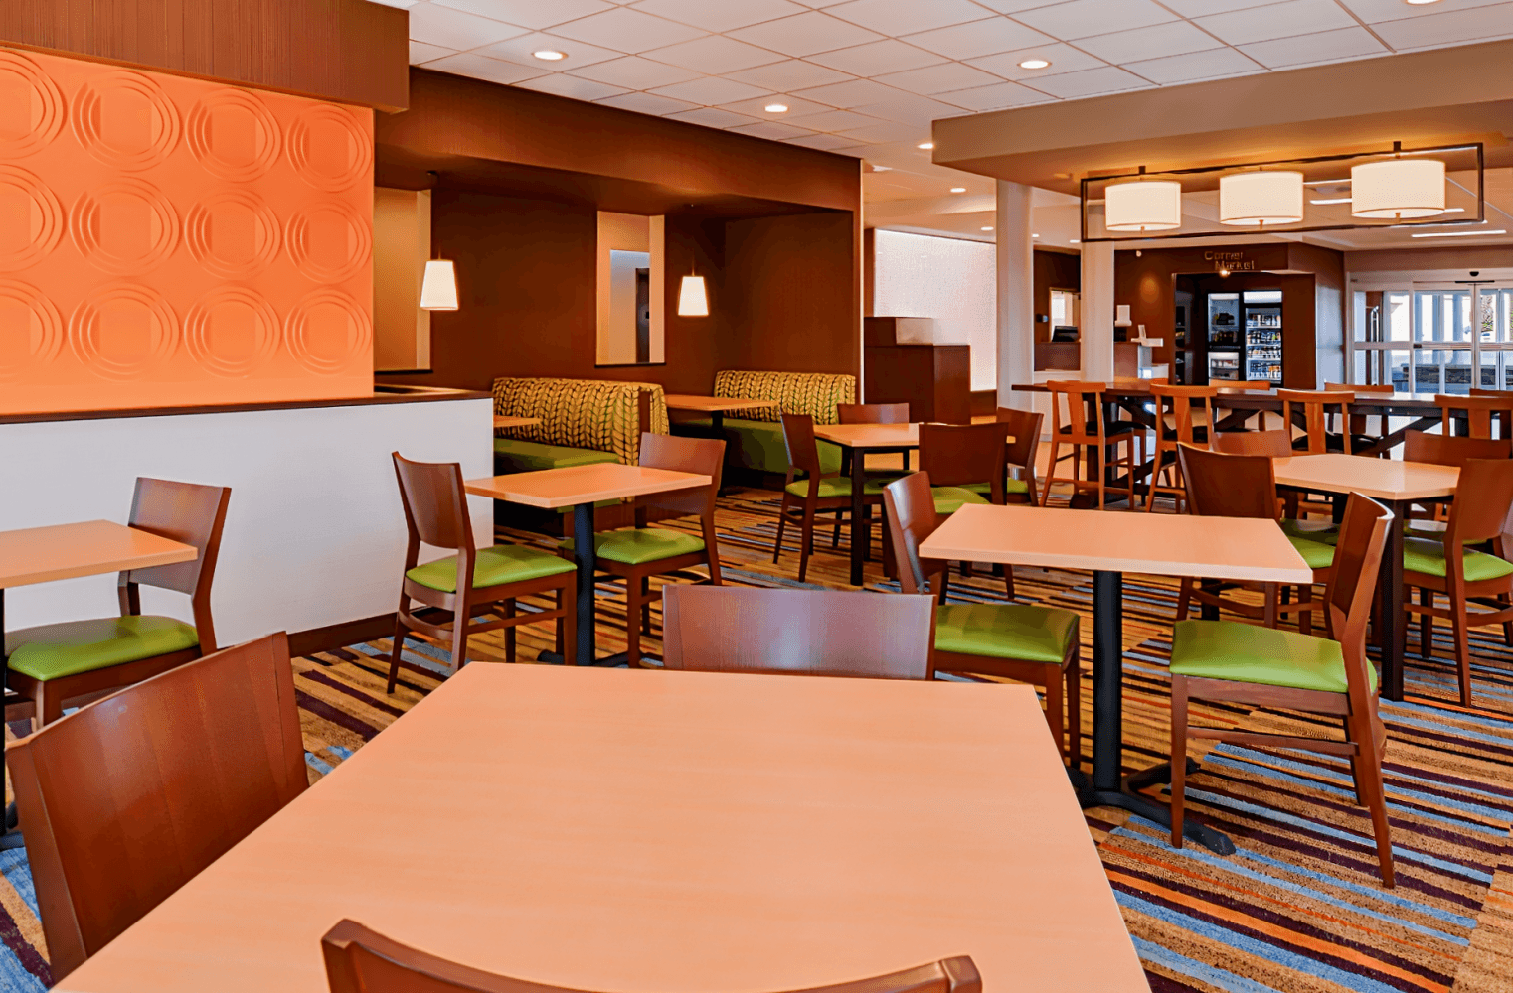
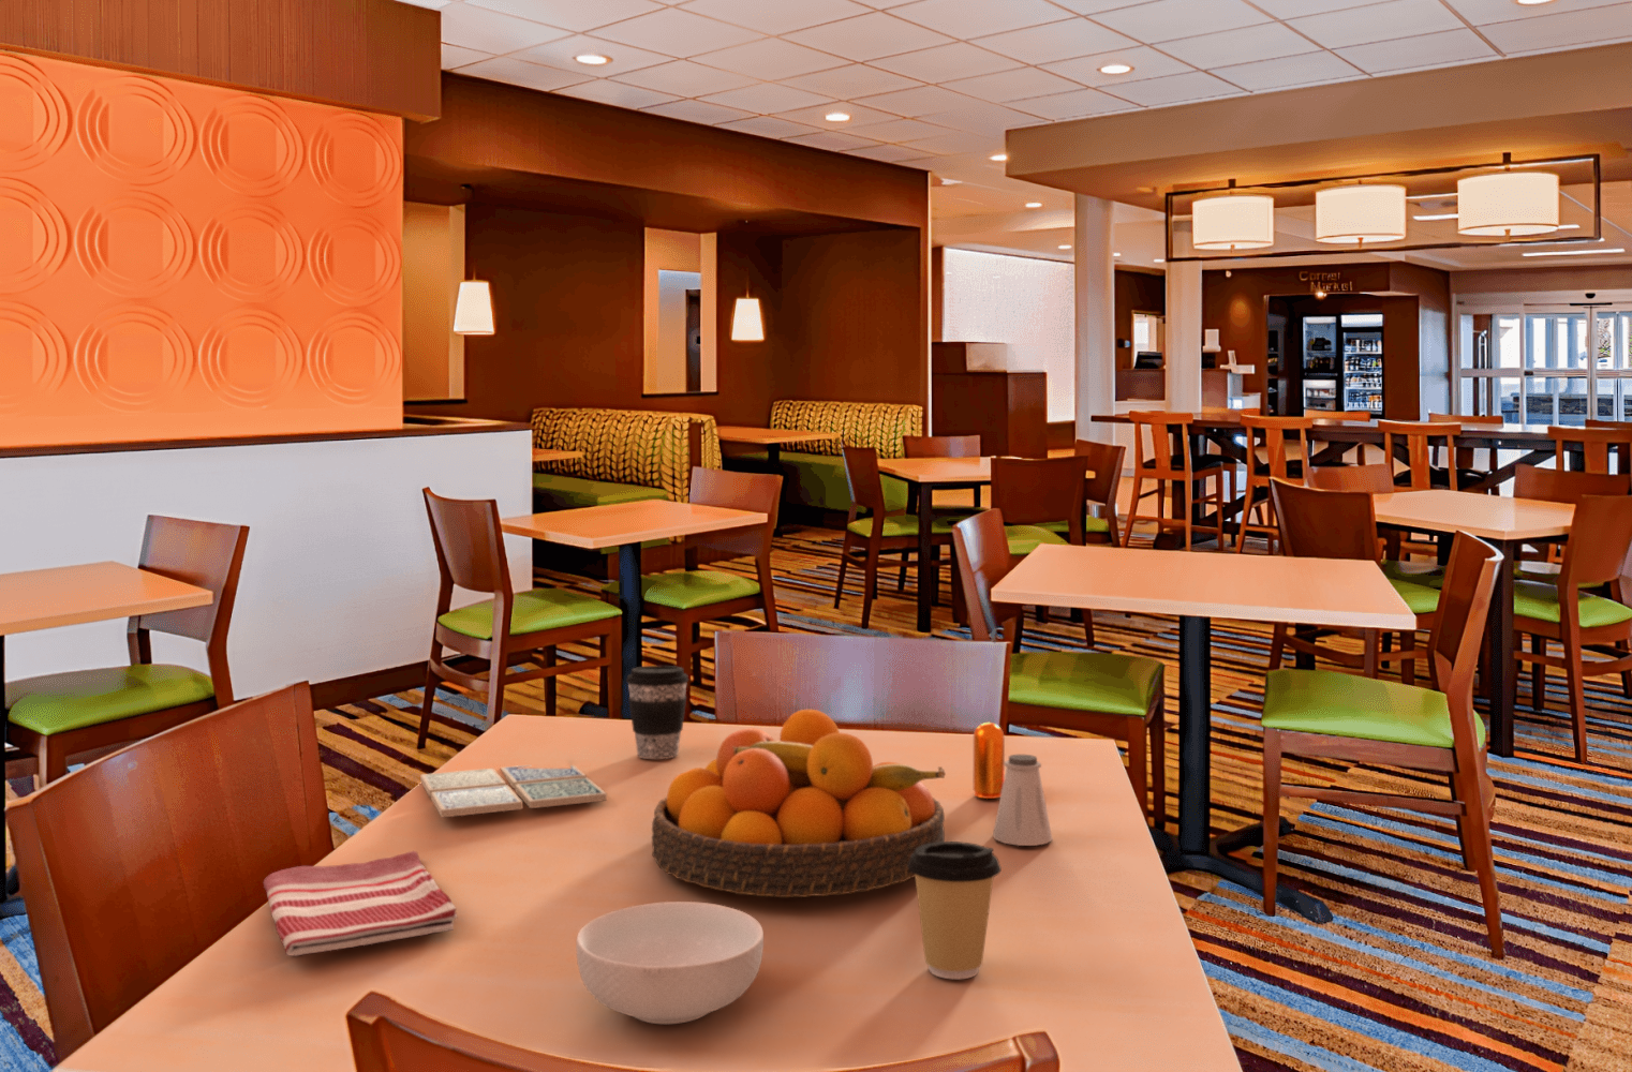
+ fruit bowl [651,708,946,899]
+ dish towel [263,851,459,957]
+ saltshaker [992,754,1053,847]
+ coffee cup [907,840,1003,980]
+ coffee cup [625,665,689,760]
+ pepper shaker [972,721,1006,799]
+ cereal bowl [574,901,765,1025]
+ drink coaster [419,765,608,820]
